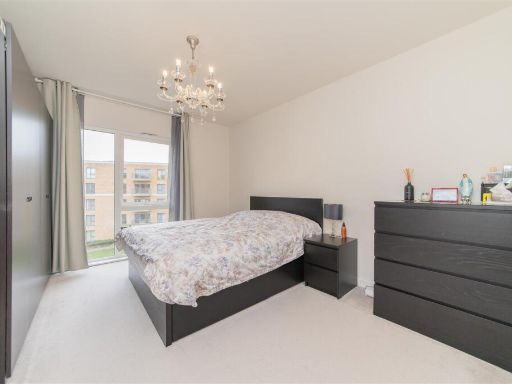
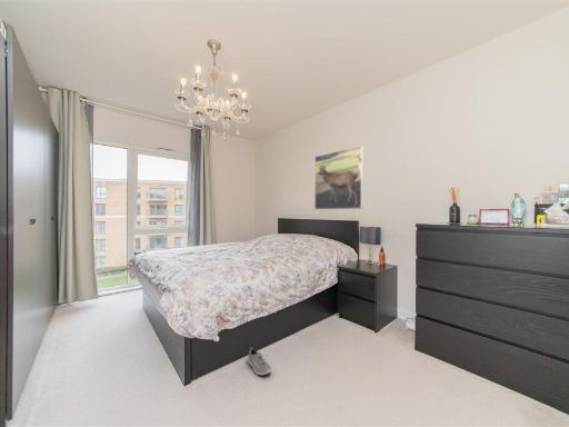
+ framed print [313,145,363,210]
+ sneaker [247,346,272,376]
